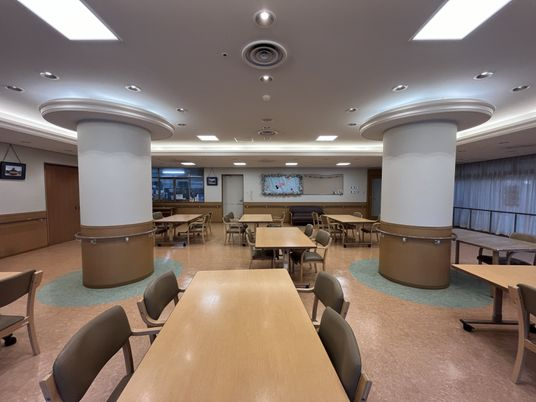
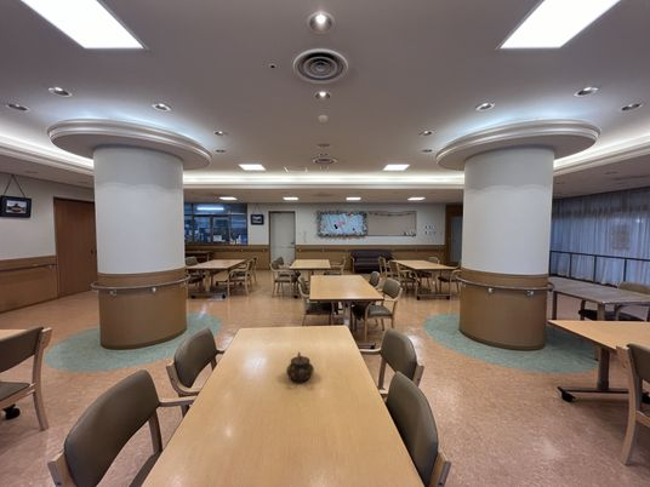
+ teapot [285,350,315,382]
